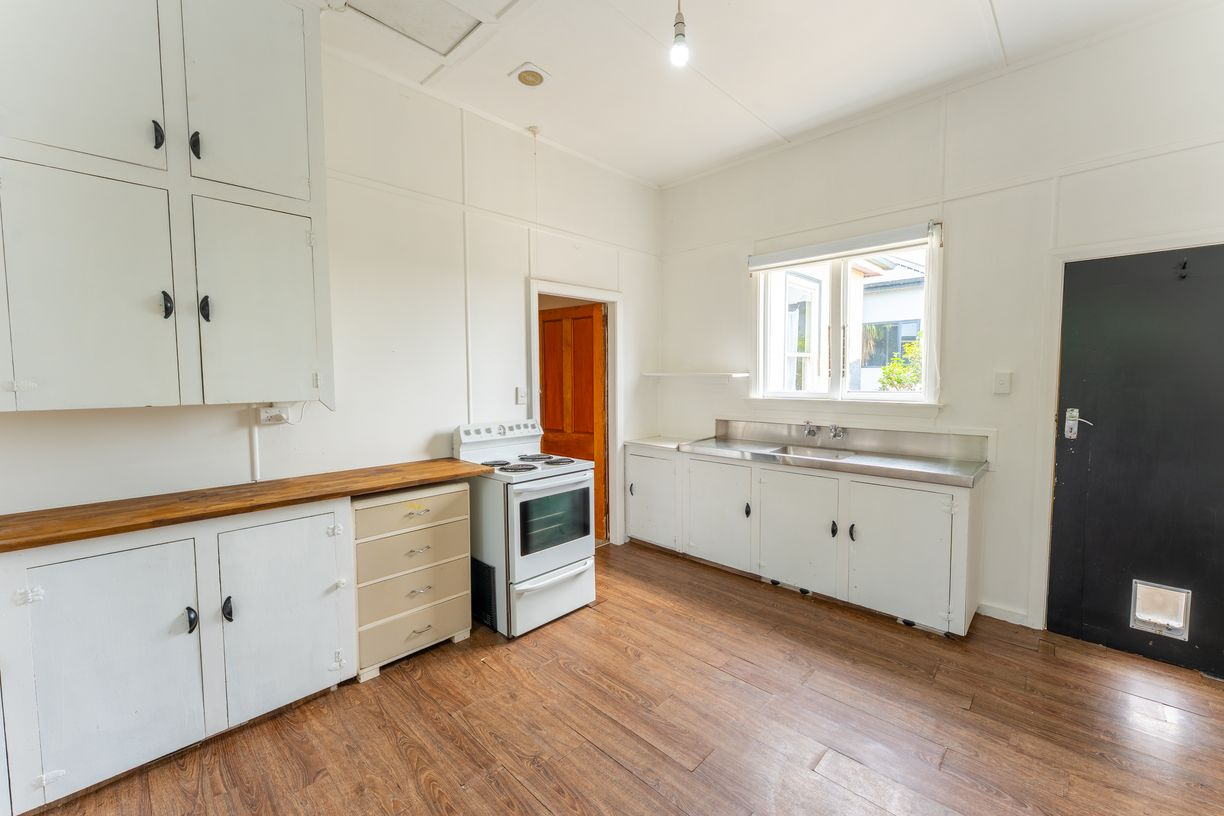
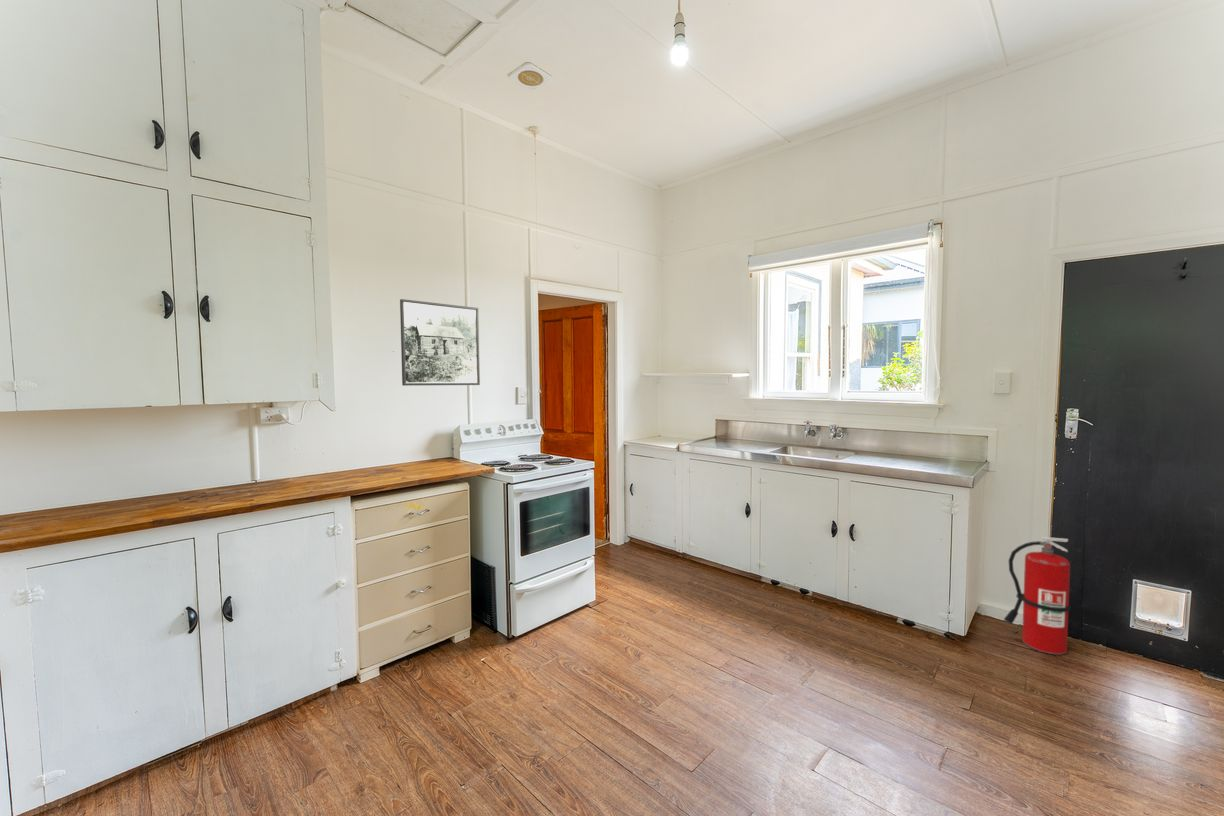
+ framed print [399,298,481,387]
+ fire extinguisher [1003,536,1071,656]
